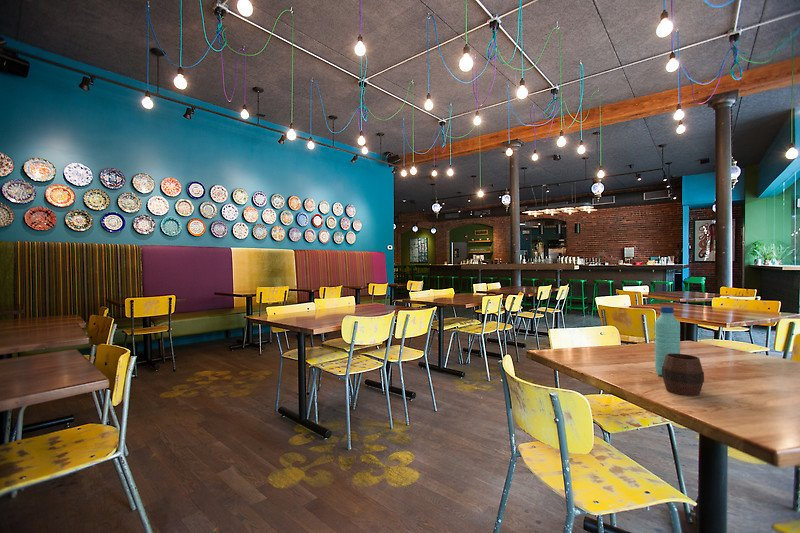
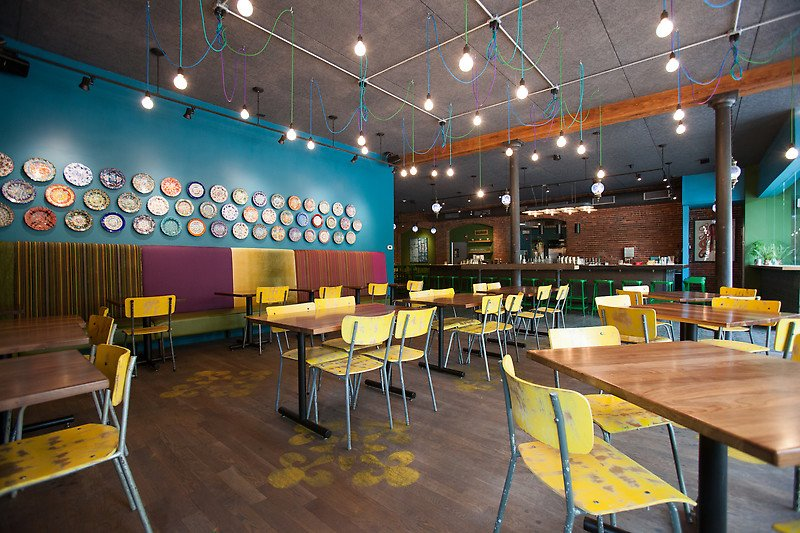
- water bottle [654,306,681,376]
- cup [661,353,705,397]
